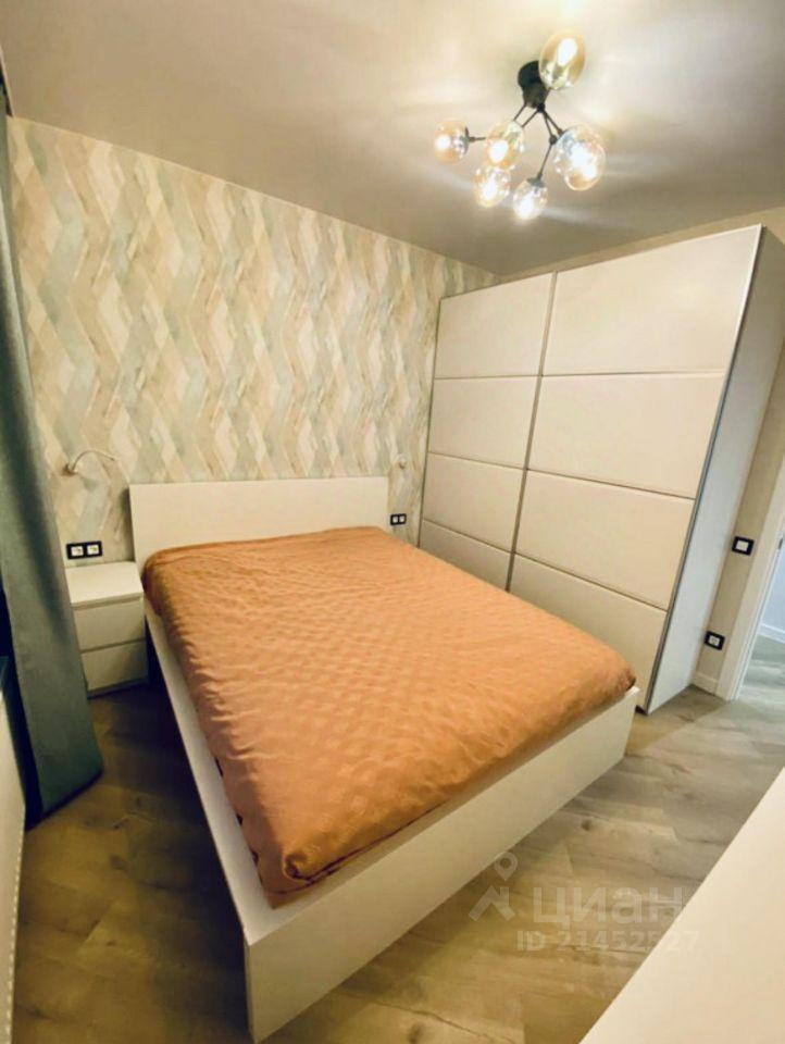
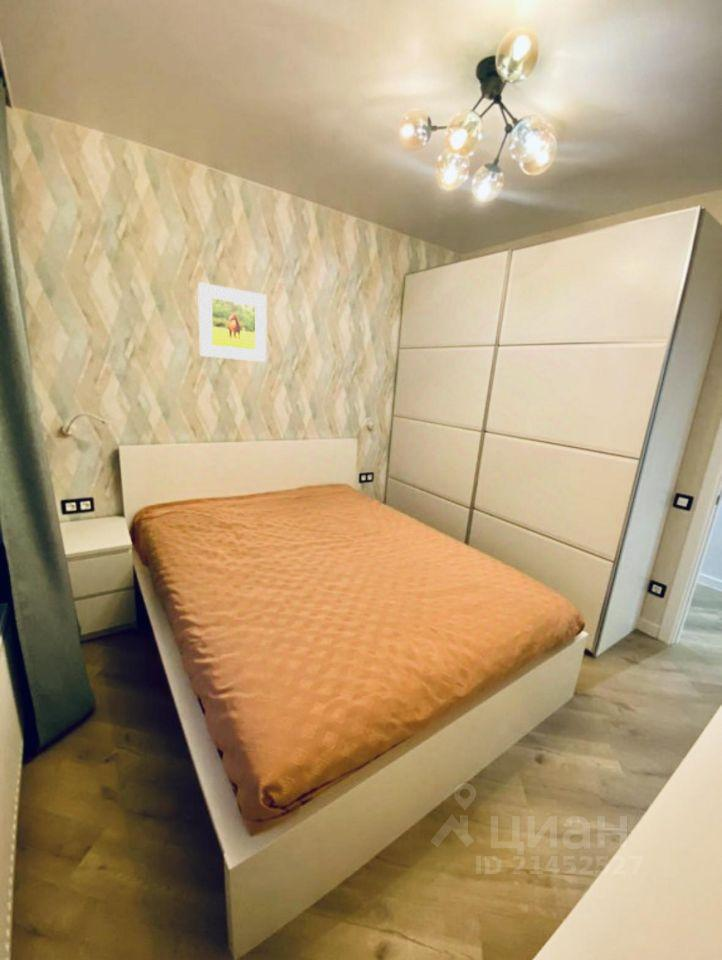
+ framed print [197,281,268,363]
